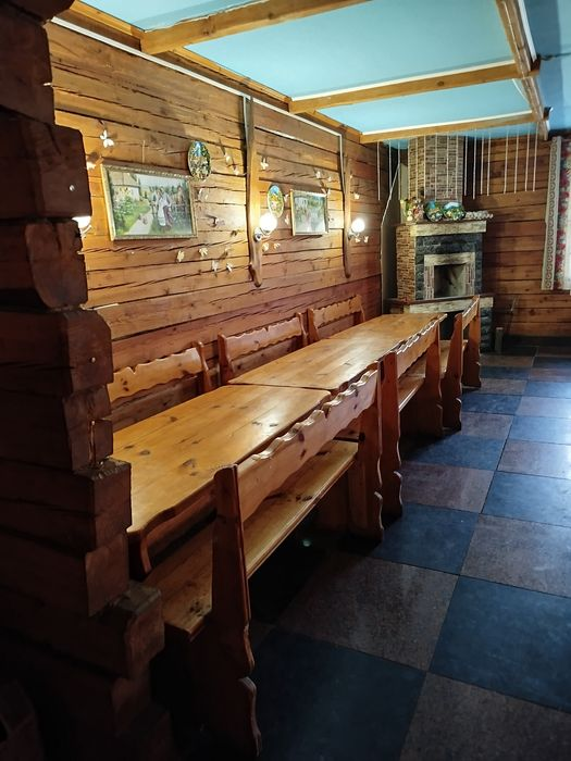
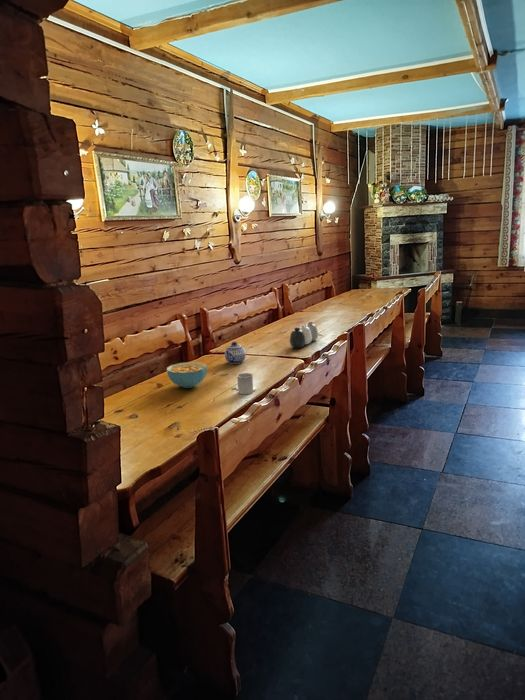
+ teapot [224,341,247,365]
+ cup [236,372,254,395]
+ vase [289,321,319,349]
+ cereal bowl [166,361,208,389]
